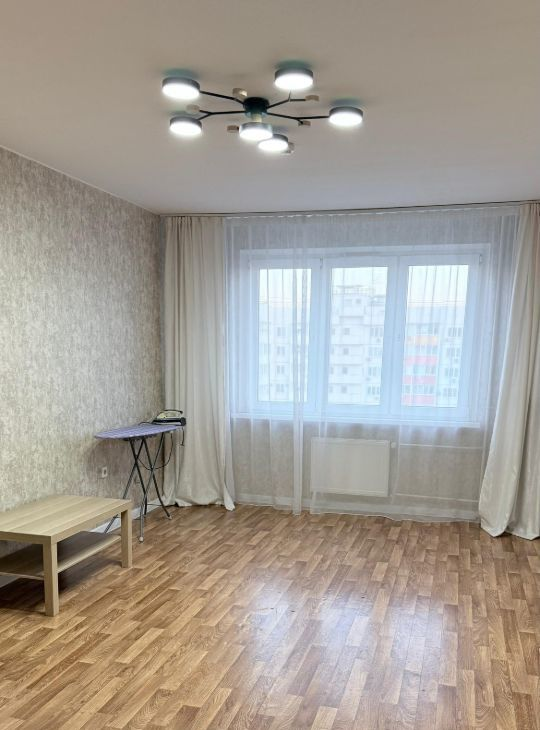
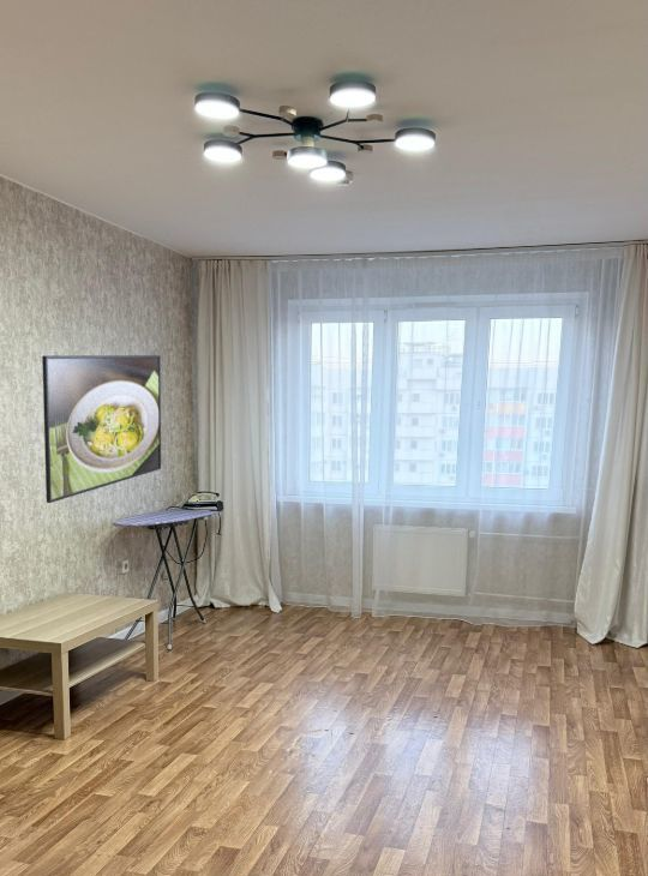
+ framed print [41,354,162,504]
